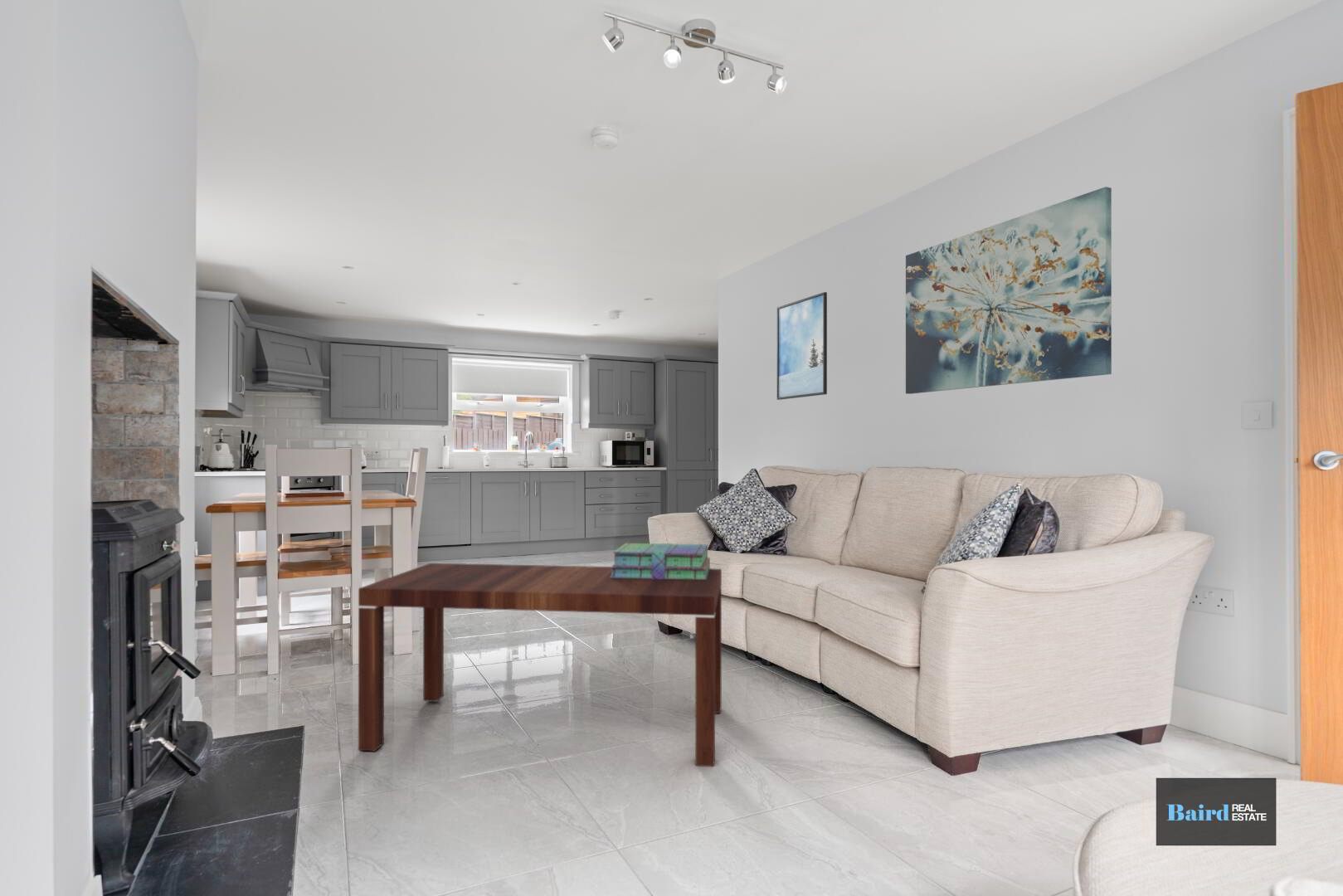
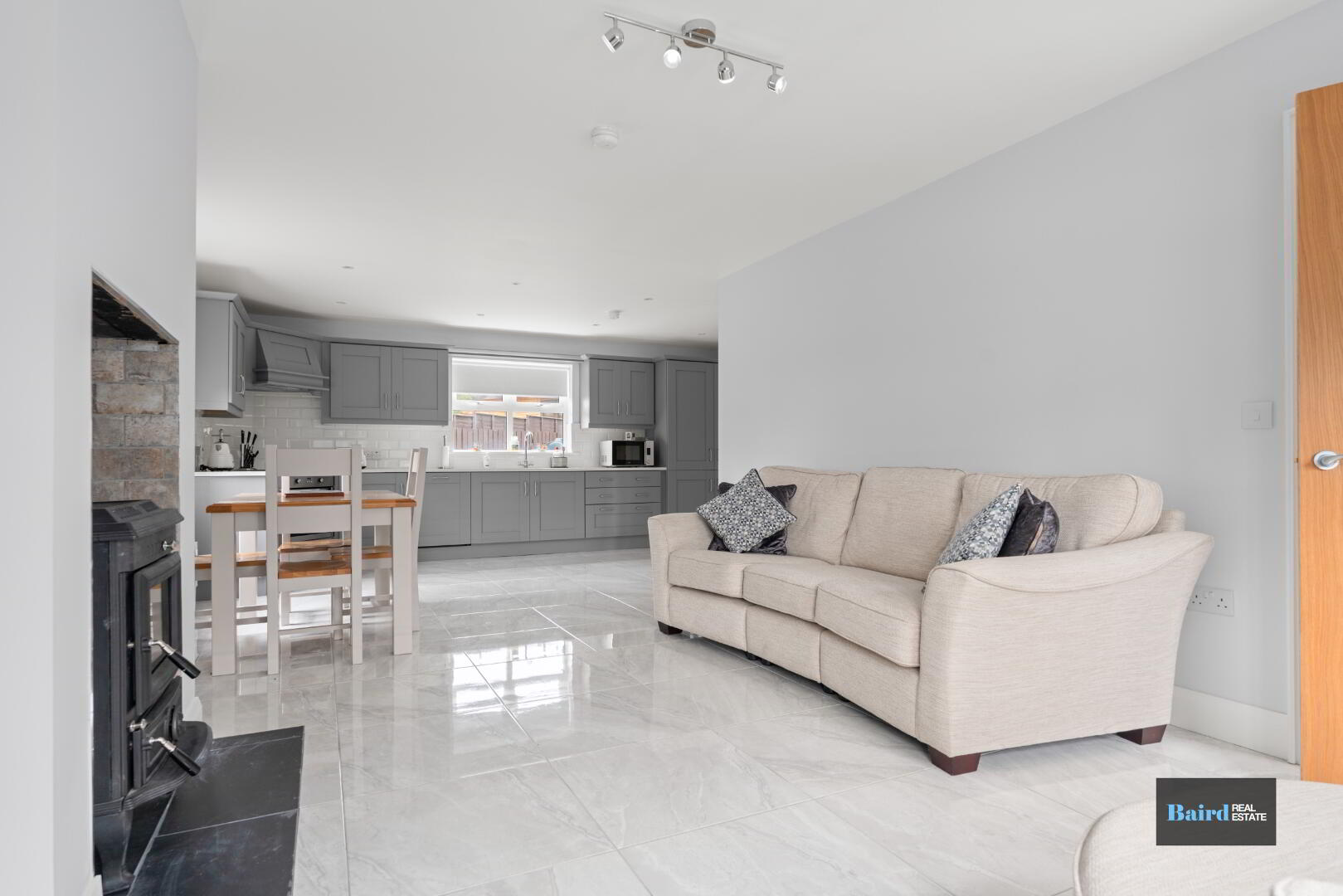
- coffee table [358,562,723,767]
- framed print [776,291,828,401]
- stack of books [610,543,711,580]
- wall art [905,186,1112,395]
